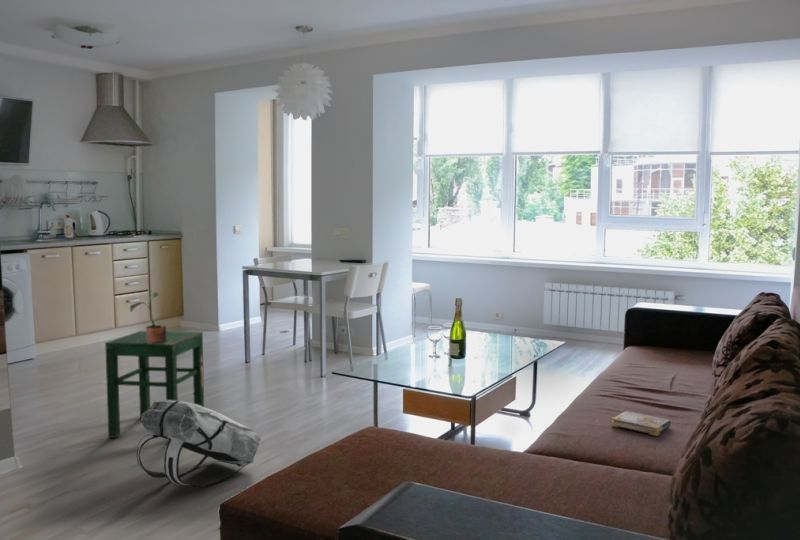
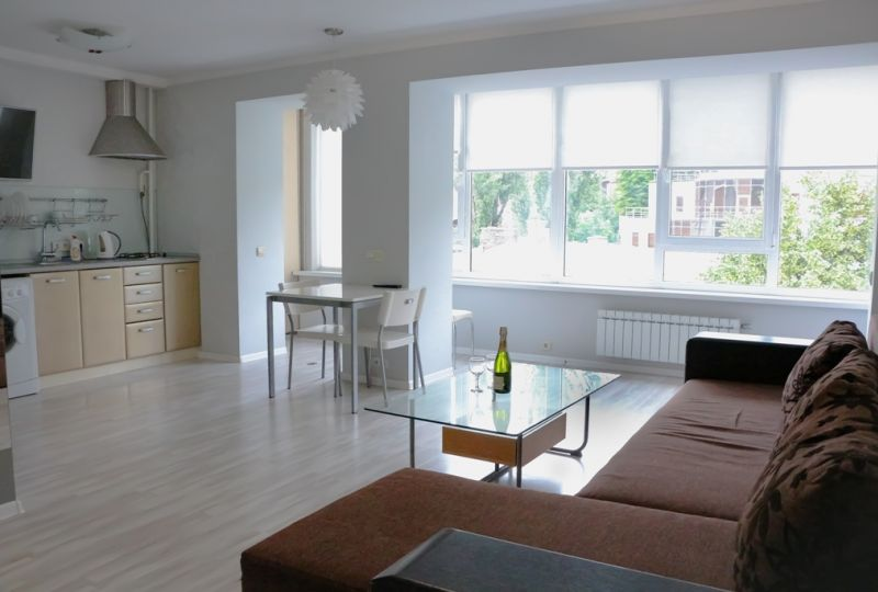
- backpack [135,400,262,489]
- stool [104,330,205,441]
- potted plant [129,292,172,344]
- book [610,410,671,437]
